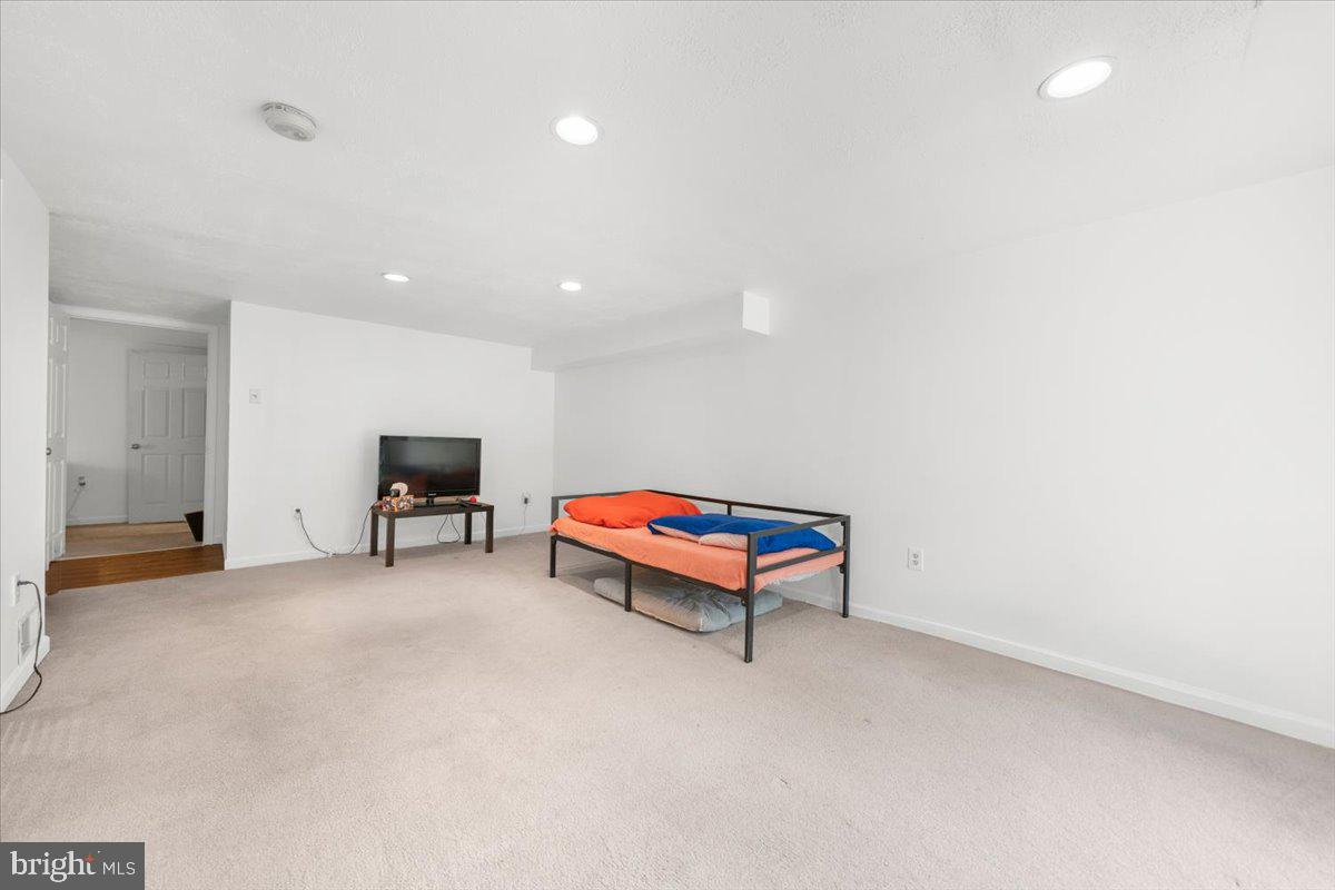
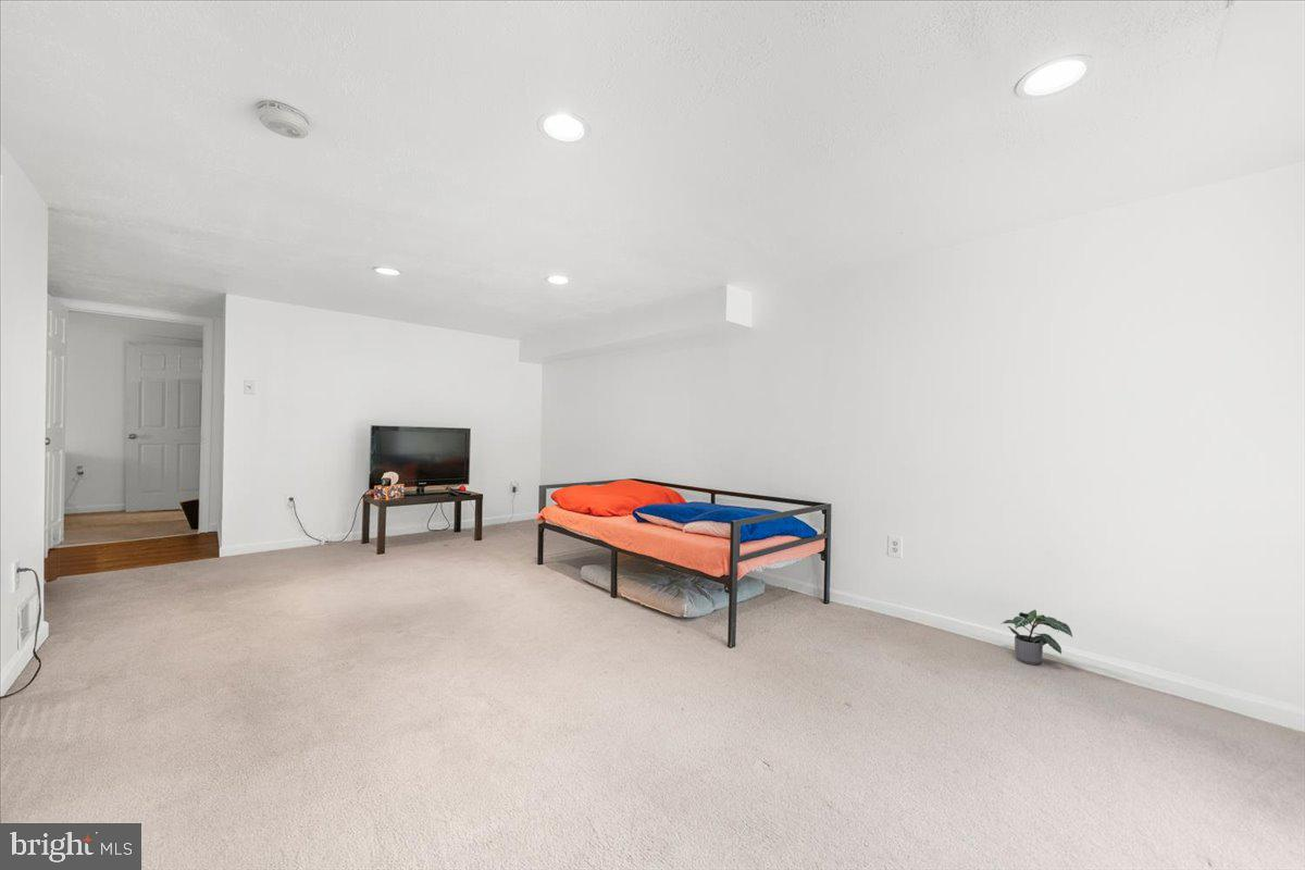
+ potted plant [1002,609,1073,666]
